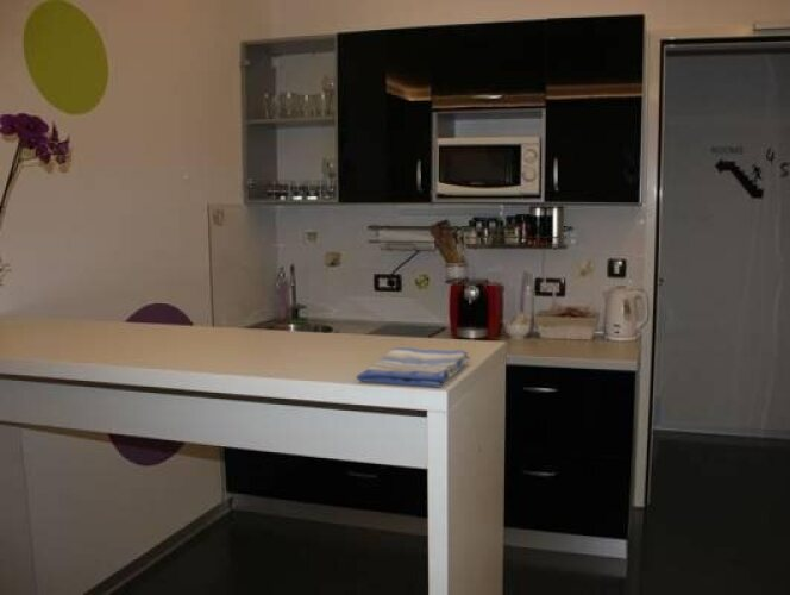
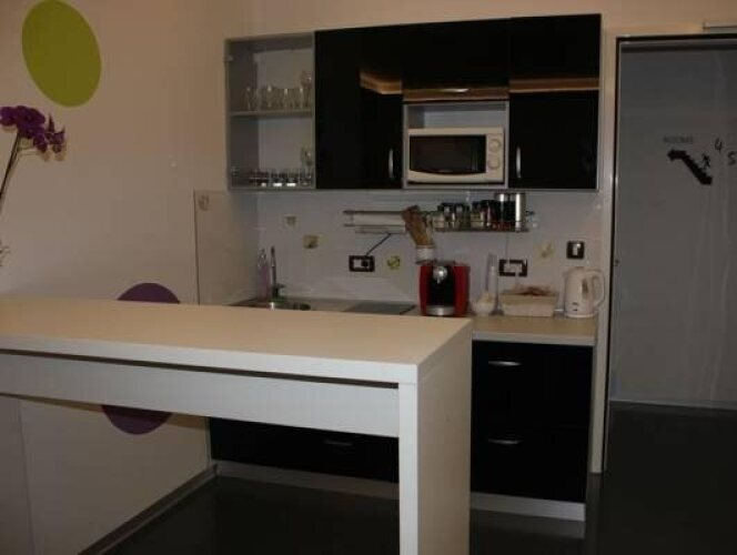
- dish towel [356,346,471,389]
